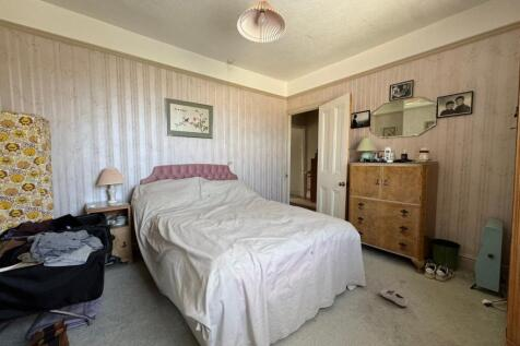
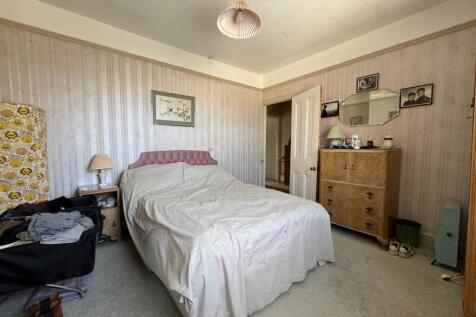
- shoe [379,289,407,309]
